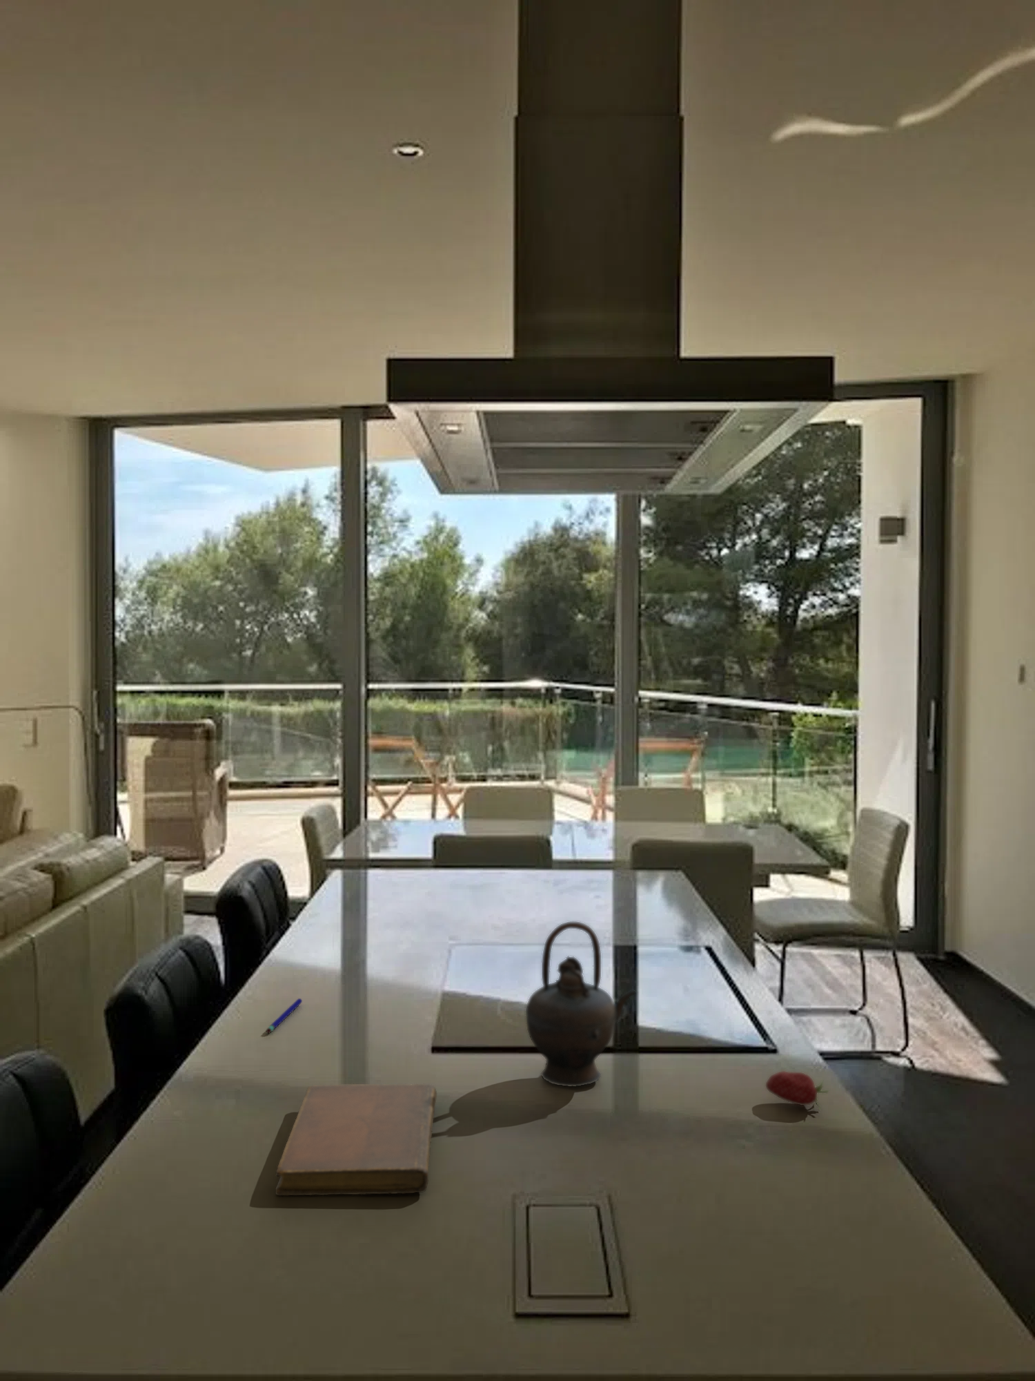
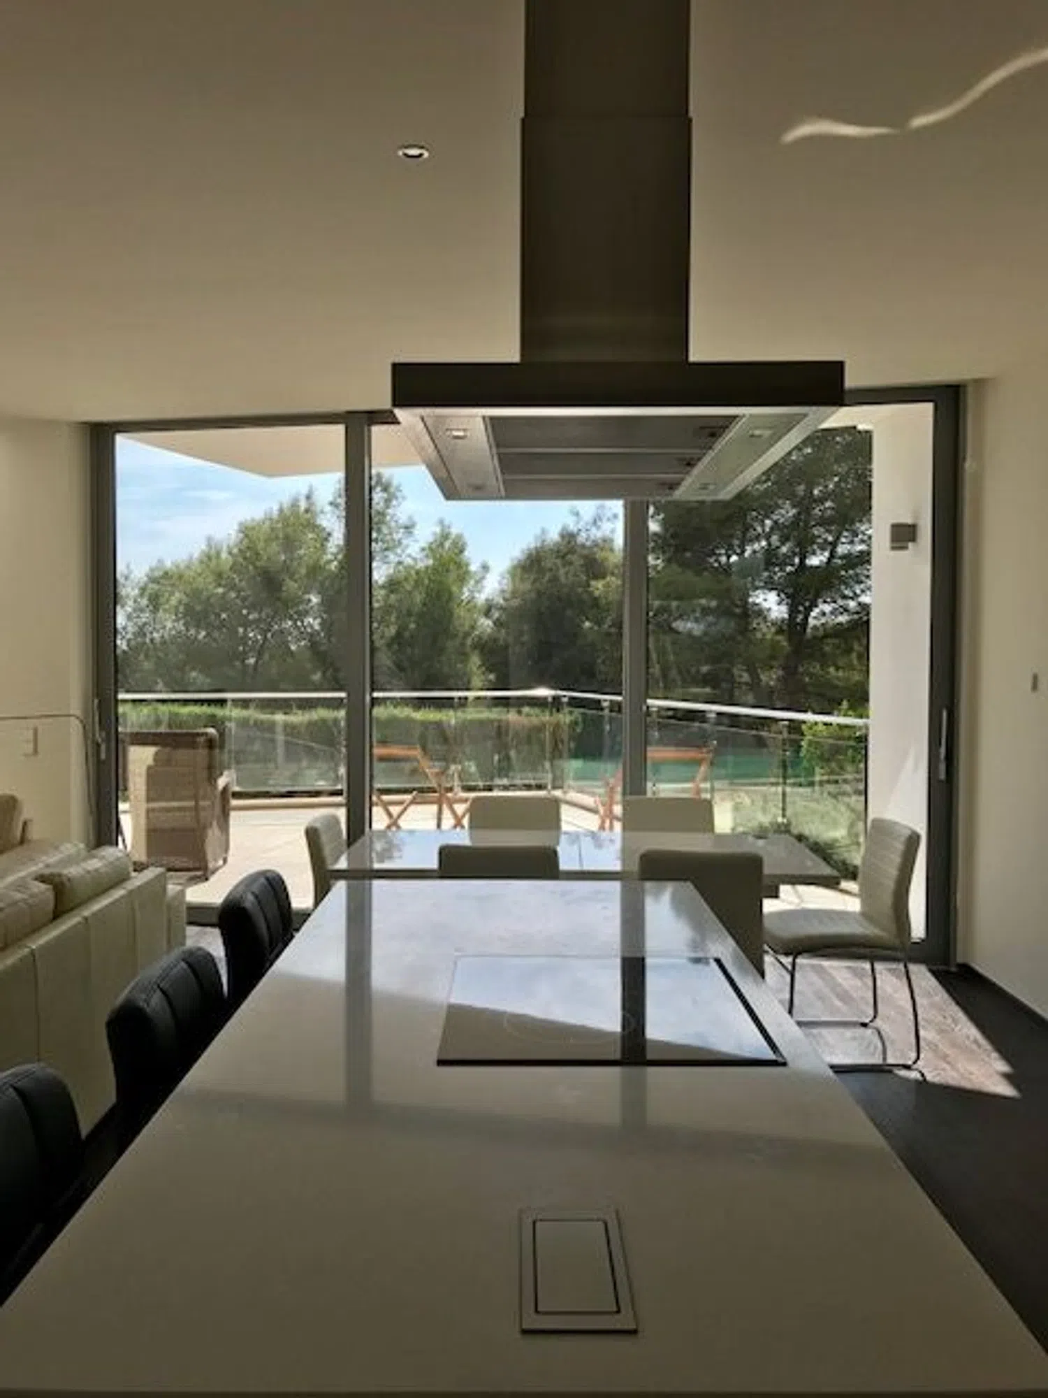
- pen [265,998,303,1034]
- teapot [525,921,637,1087]
- notebook [275,1083,437,1196]
- fruit [765,1070,830,1109]
